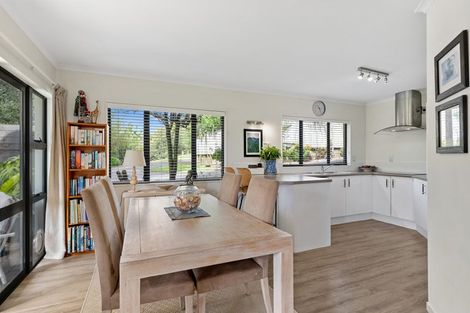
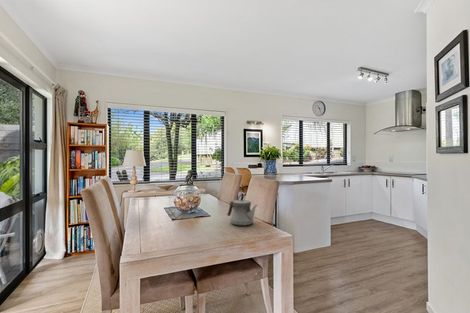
+ teapot [226,197,259,227]
